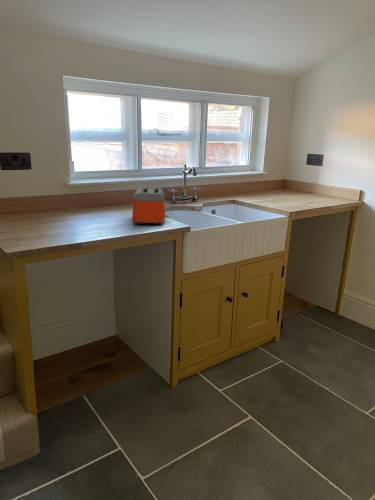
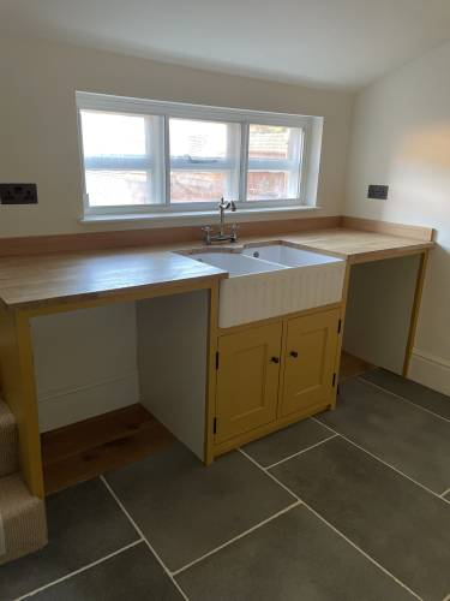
- toaster [131,187,167,226]
